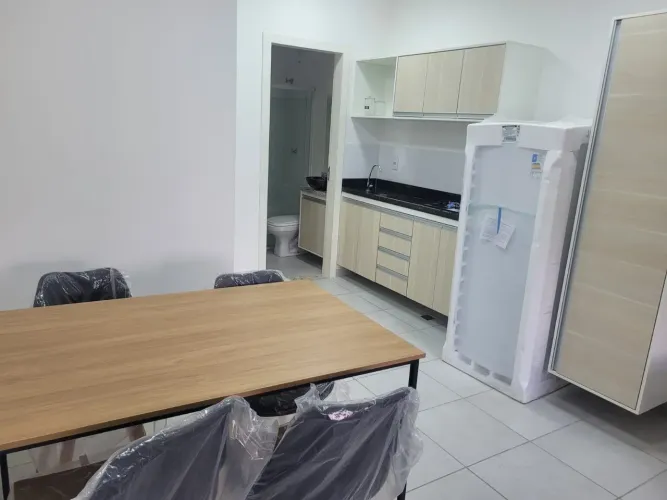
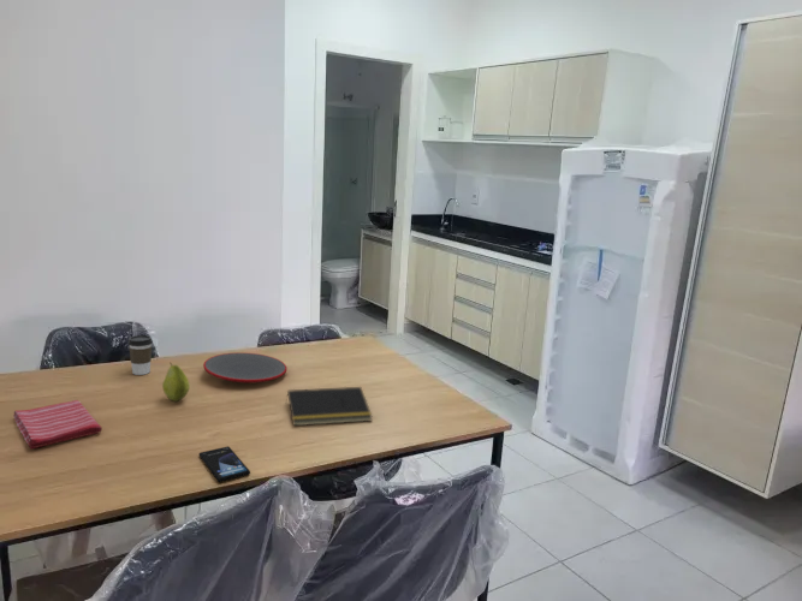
+ notepad [284,386,373,427]
+ dish towel [12,399,103,450]
+ coffee cup [127,334,154,376]
+ fruit [161,361,191,403]
+ smartphone [198,445,251,483]
+ plate [202,351,289,383]
